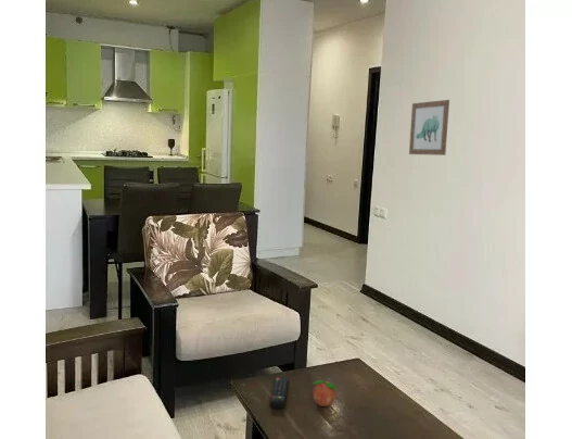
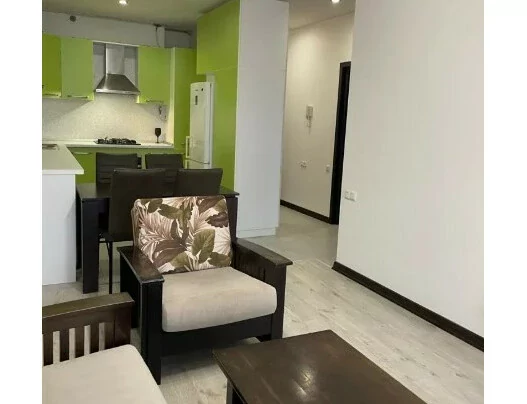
- wall art [408,99,450,156]
- remote control [268,376,290,410]
- fruit [312,378,338,407]
